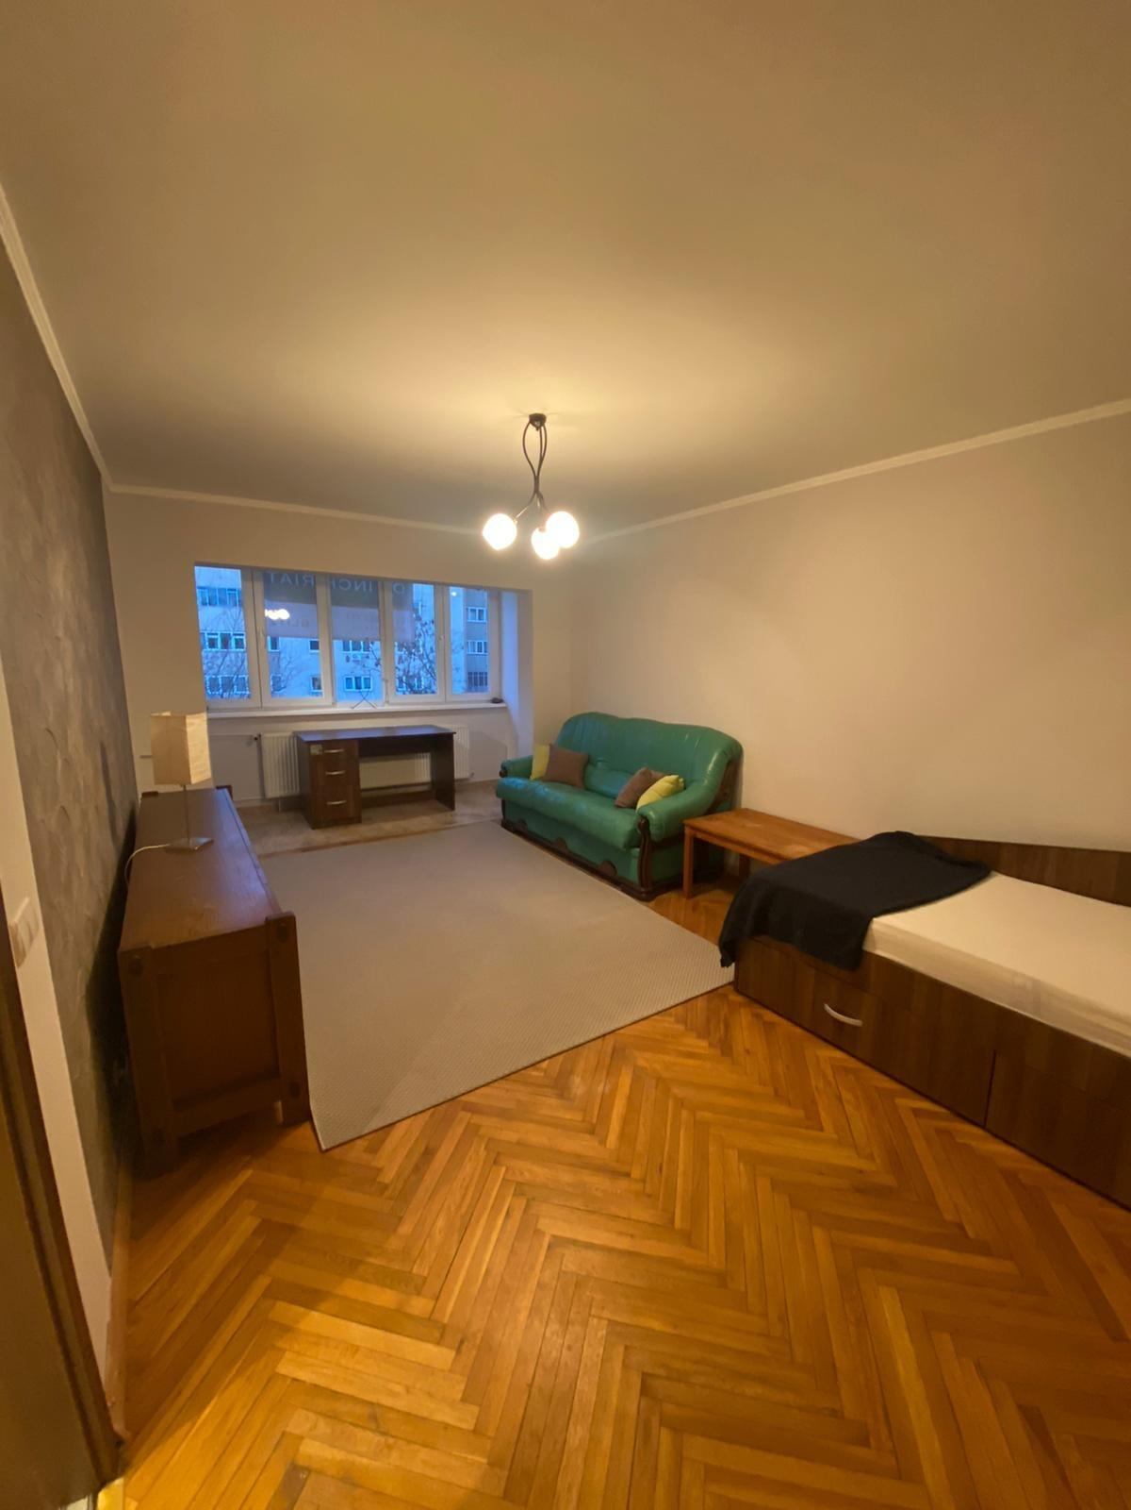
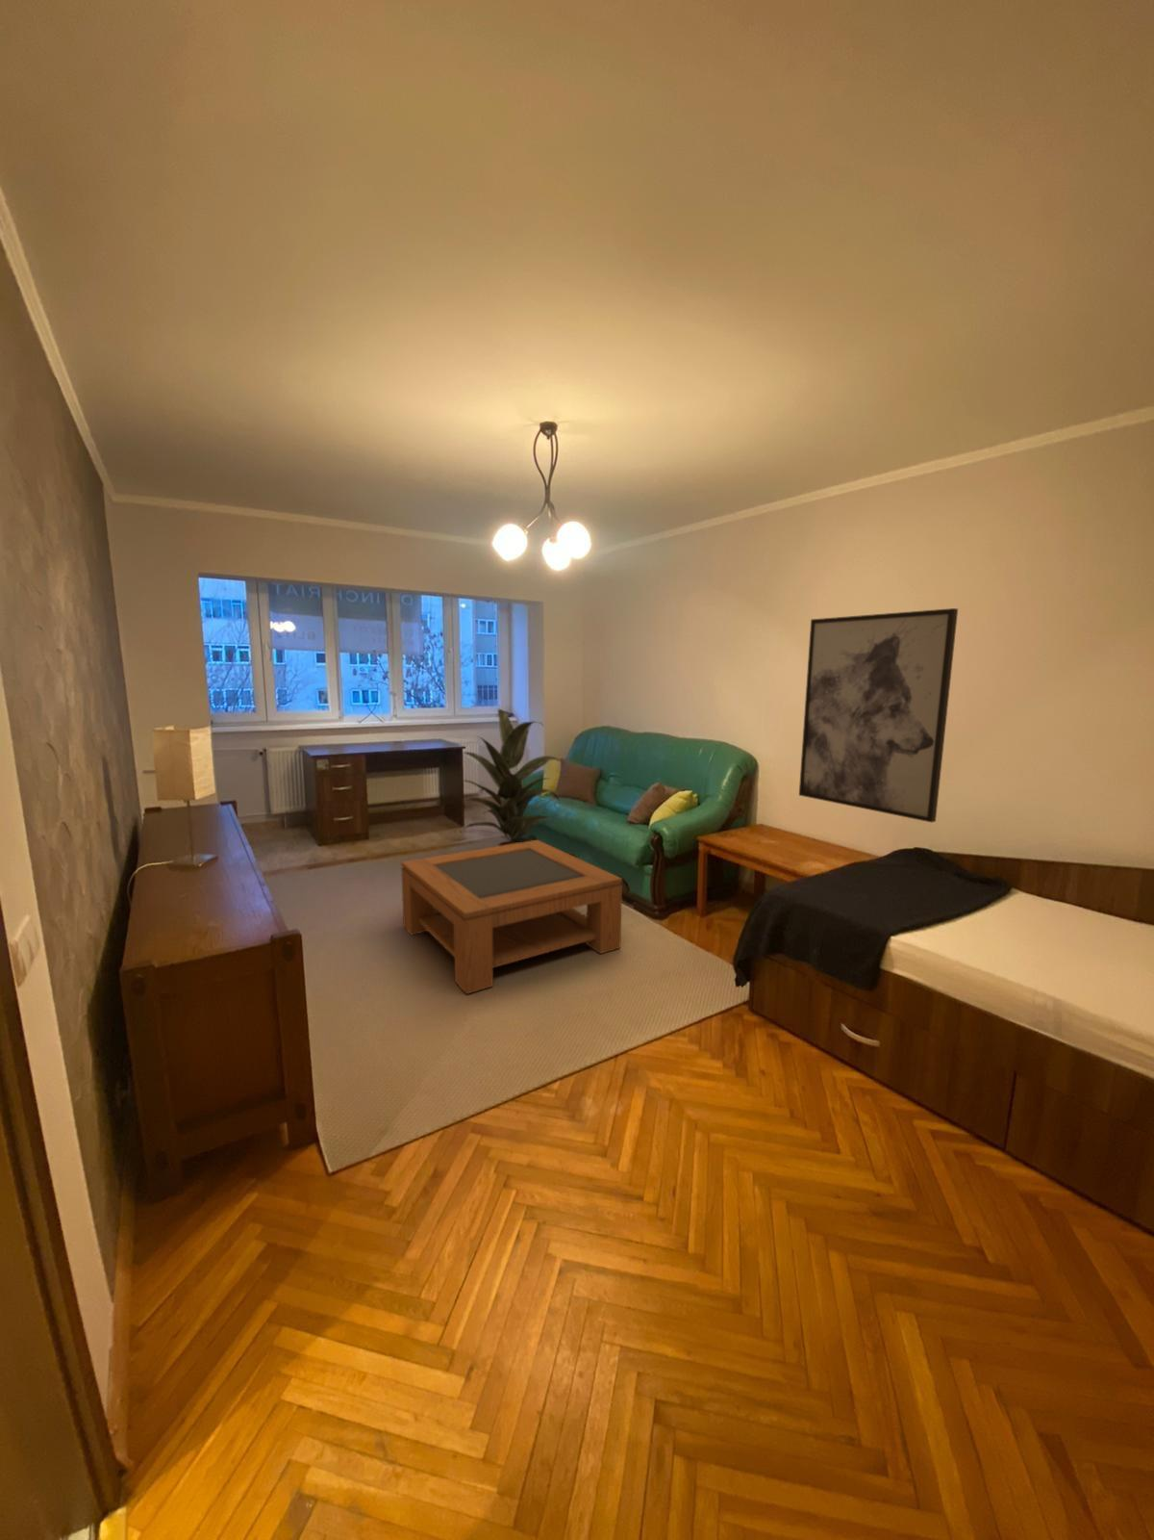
+ coffee table [400,839,623,996]
+ indoor plant [459,708,565,846]
+ wall art [798,608,959,823]
